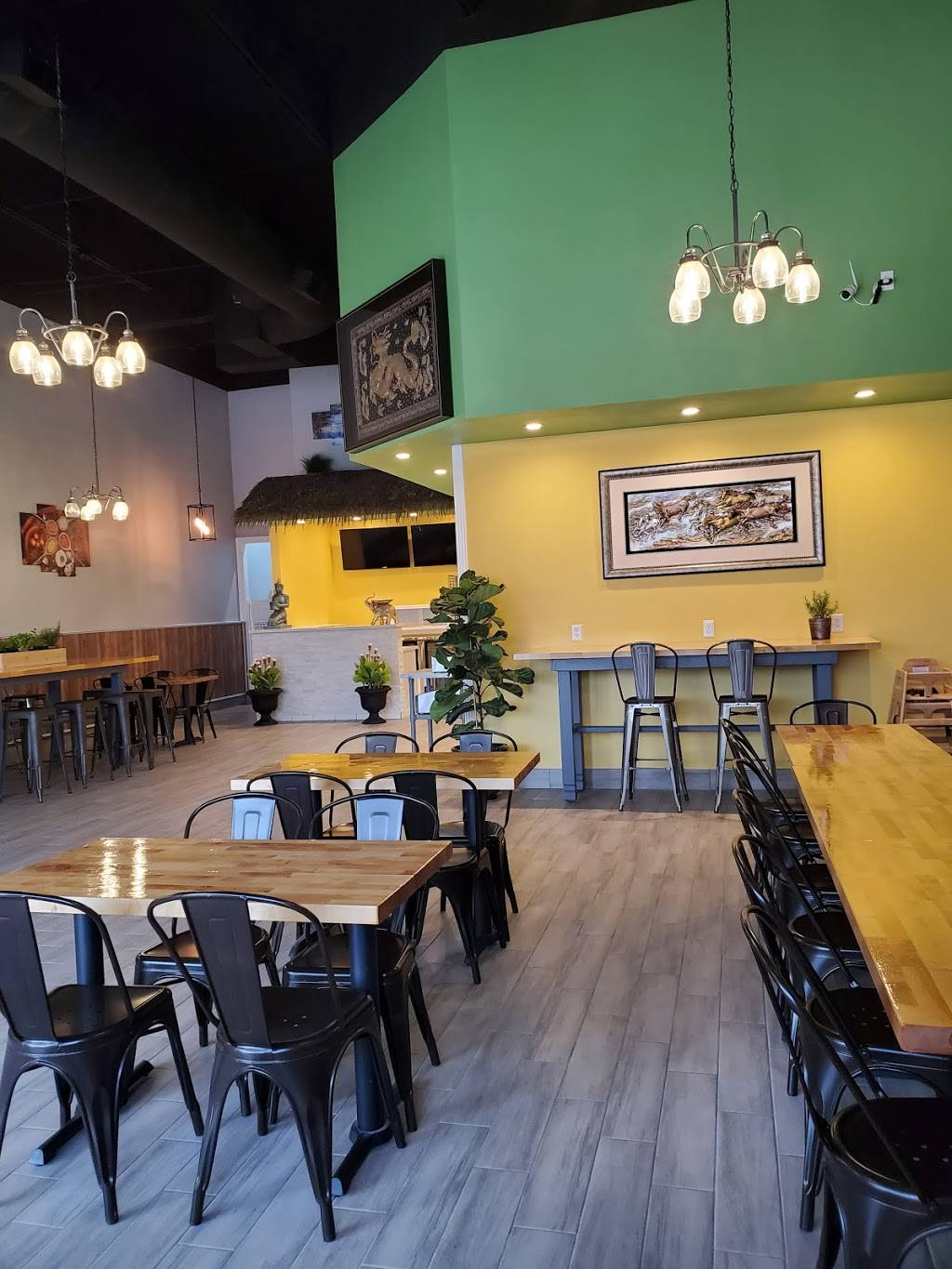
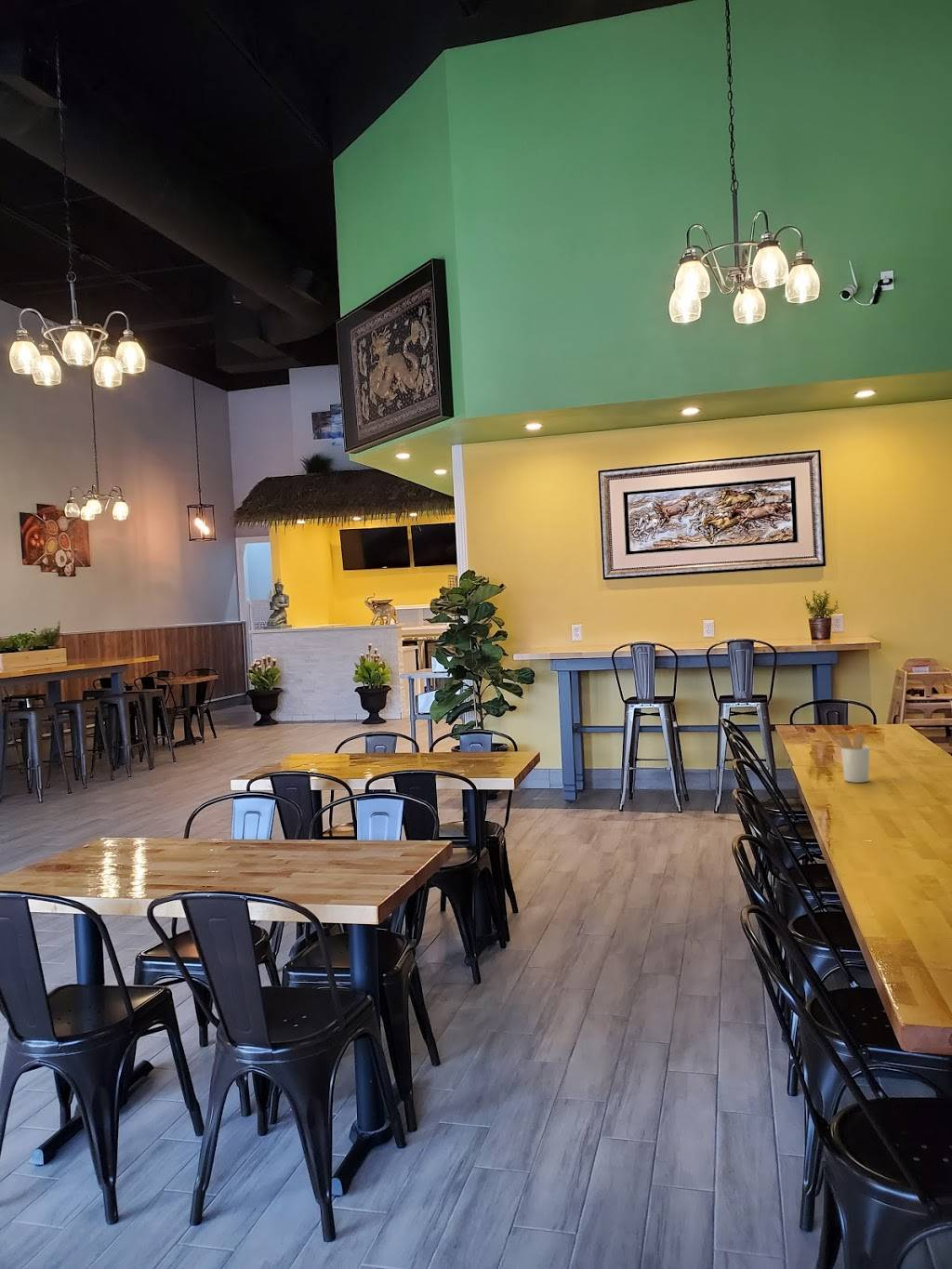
+ utensil holder [827,733,870,784]
